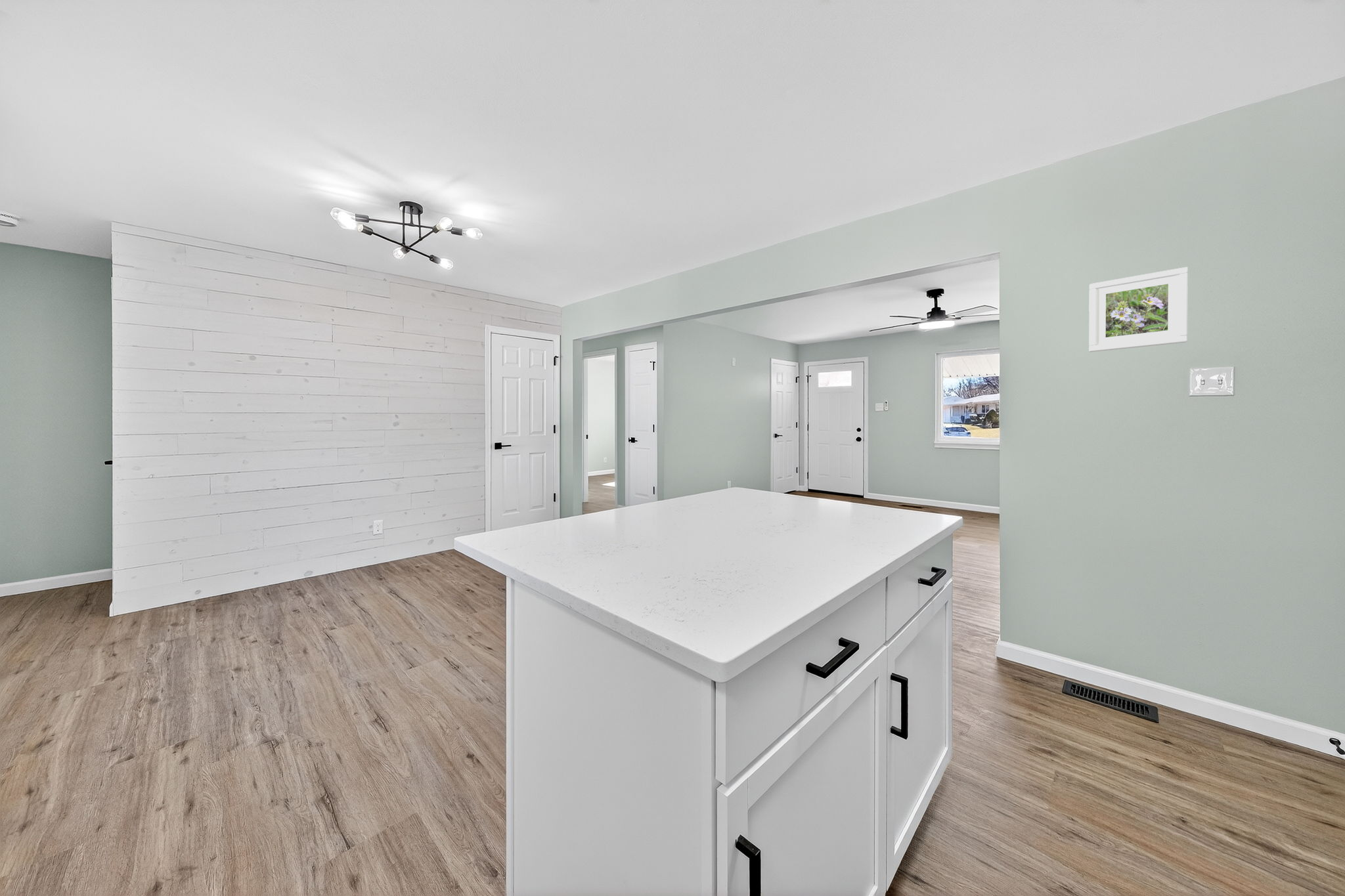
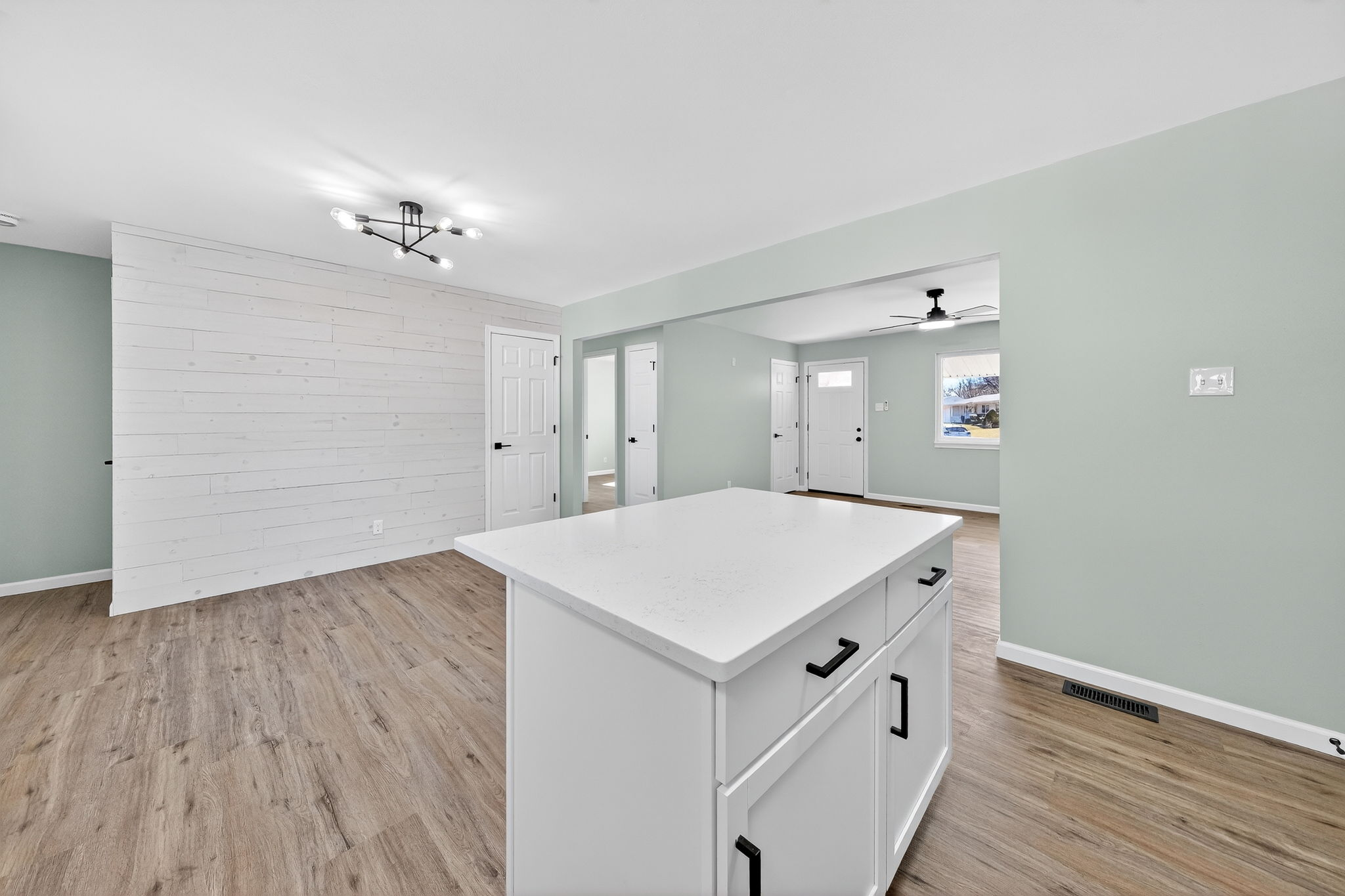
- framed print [1088,267,1189,352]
